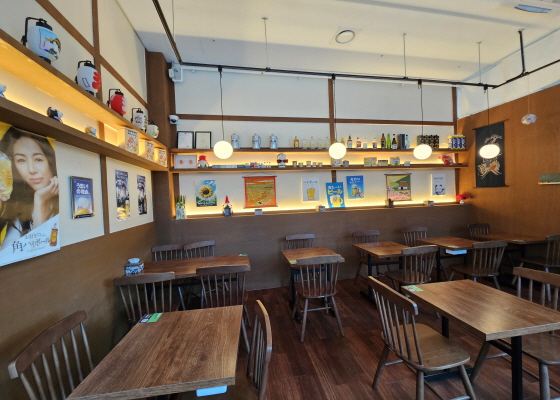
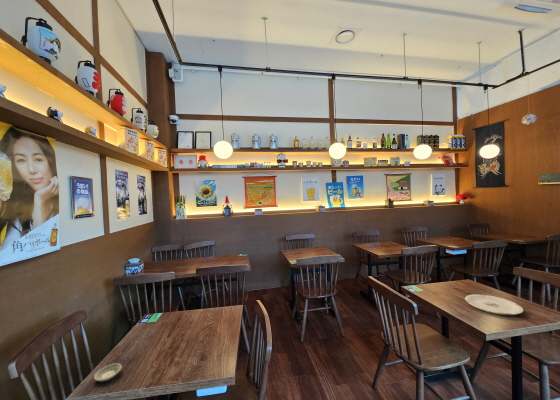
+ saucer [93,362,123,382]
+ plate [464,293,524,316]
